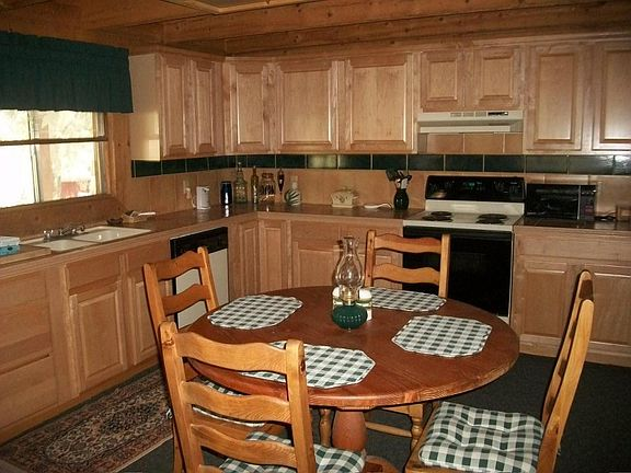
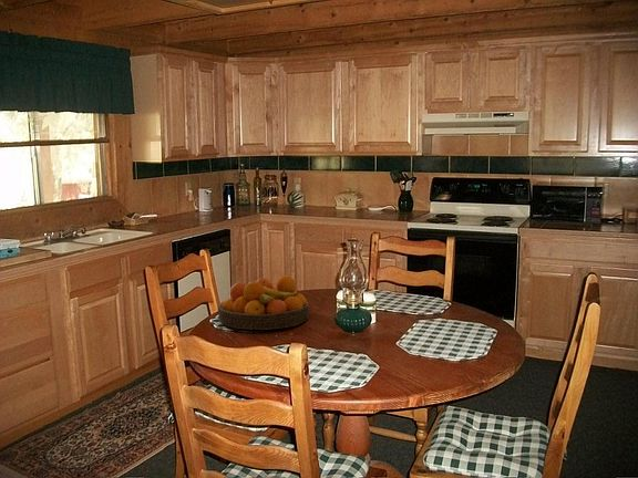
+ fruit bowl [217,274,310,331]
